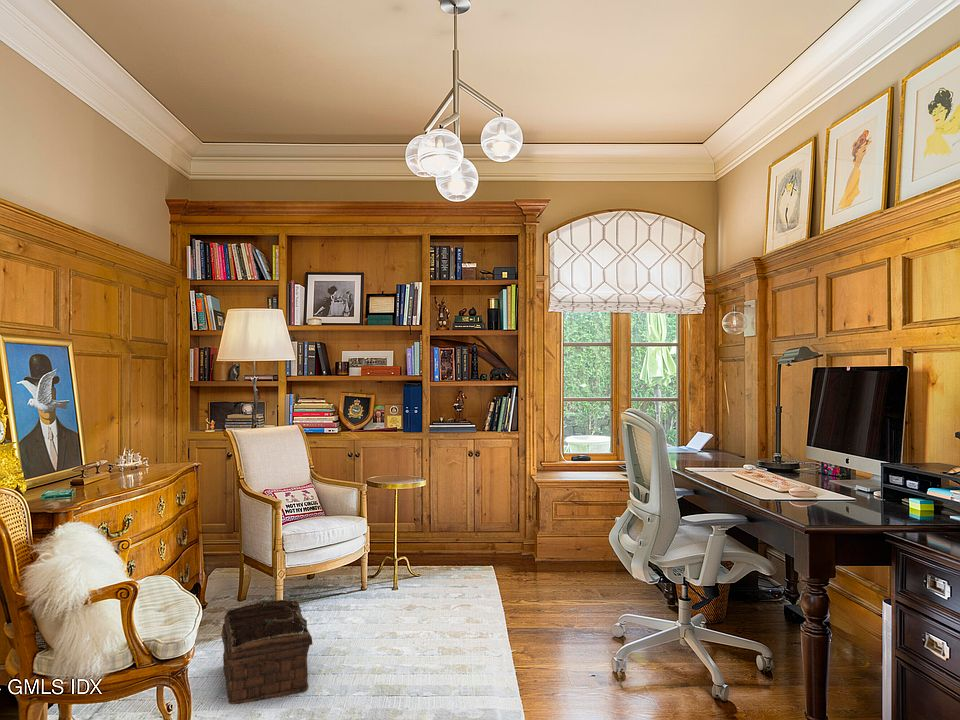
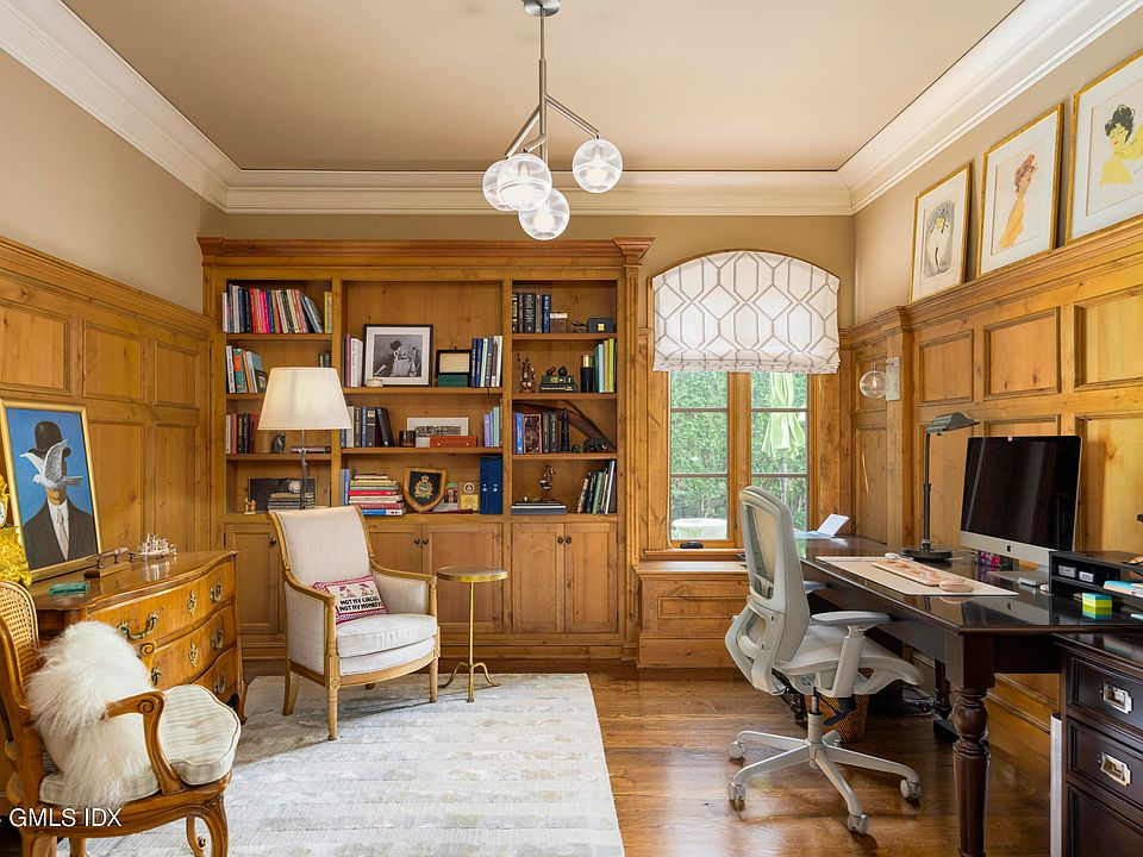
- basket [220,599,319,705]
